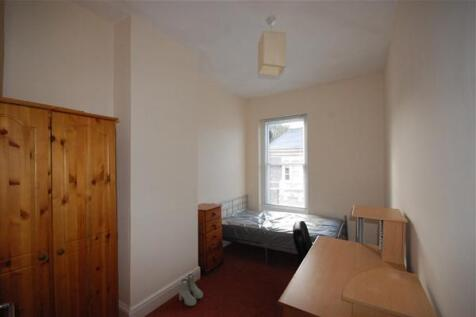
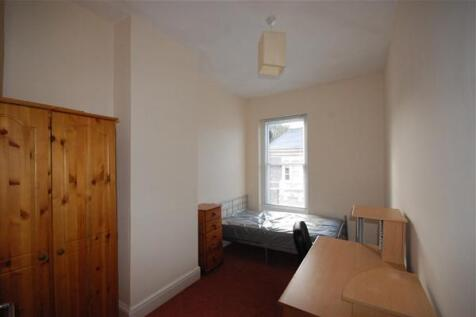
- boots [178,273,204,307]
